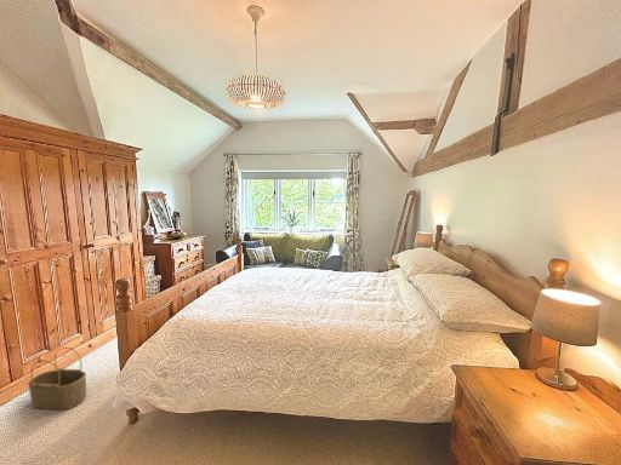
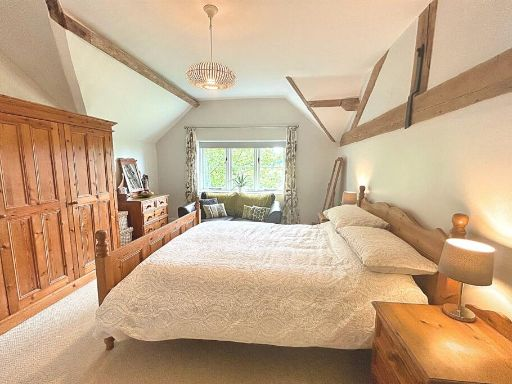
- wicker basket [27,346,87,411]
